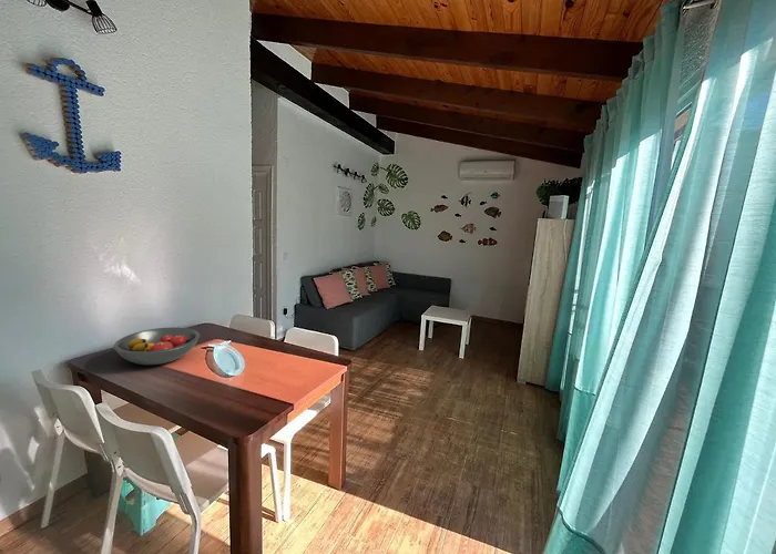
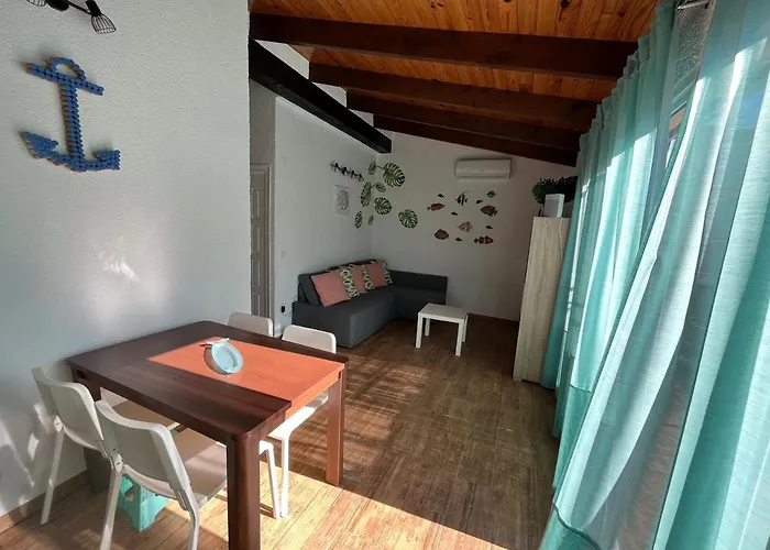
- fruit bowl [112,326,201,366]
